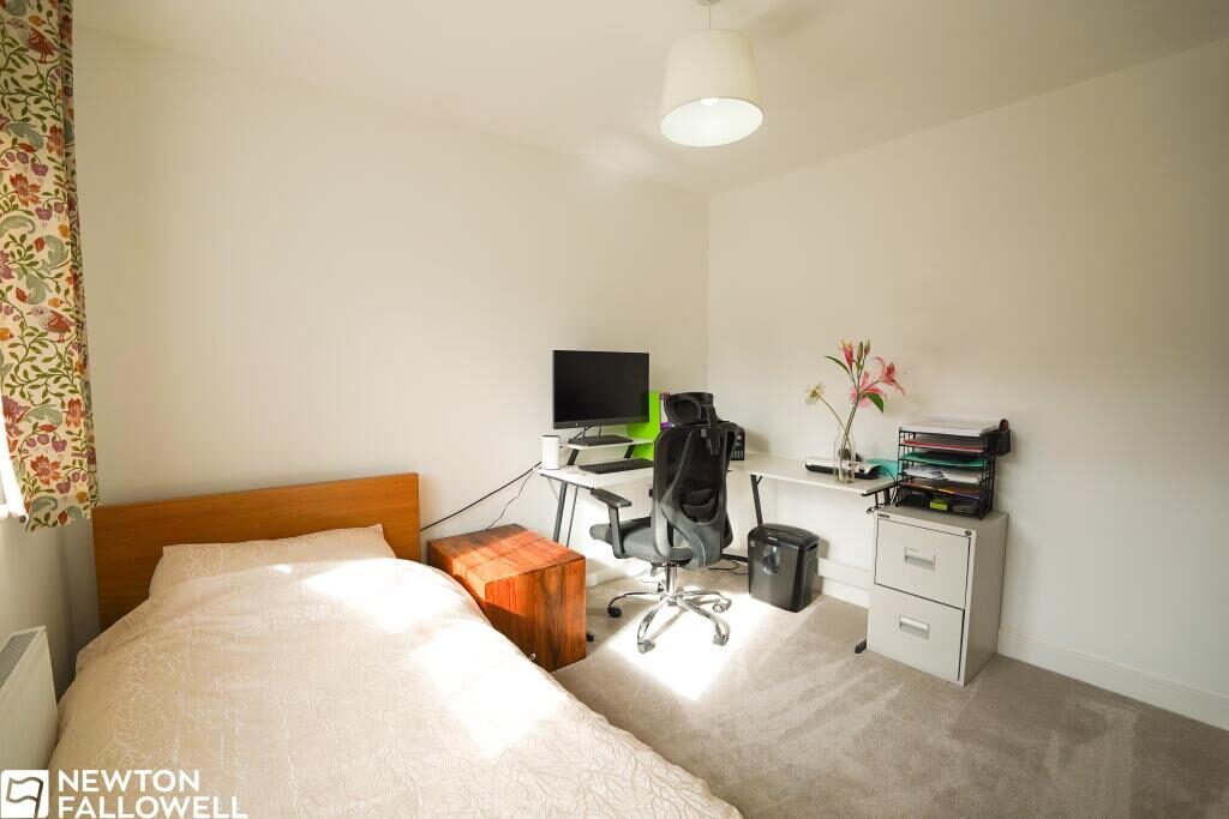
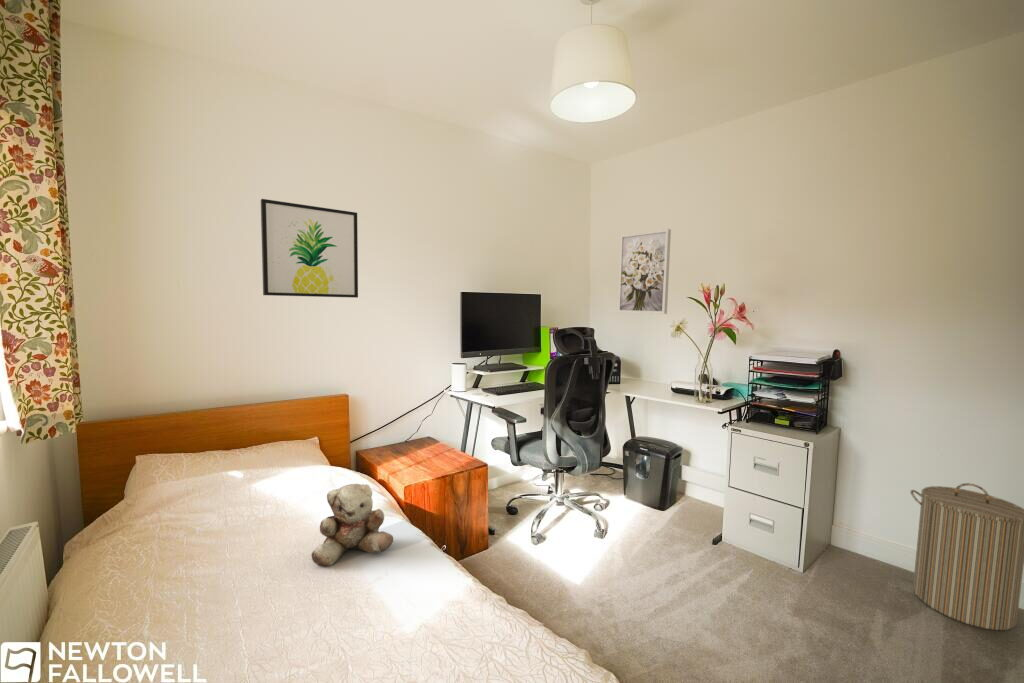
+ laundry hamper [910,482,1024,631]
+ wall art [260,198,359,299]
+ wall art [617,228,672,315]
+ teddy bear [311,483,394,567]
